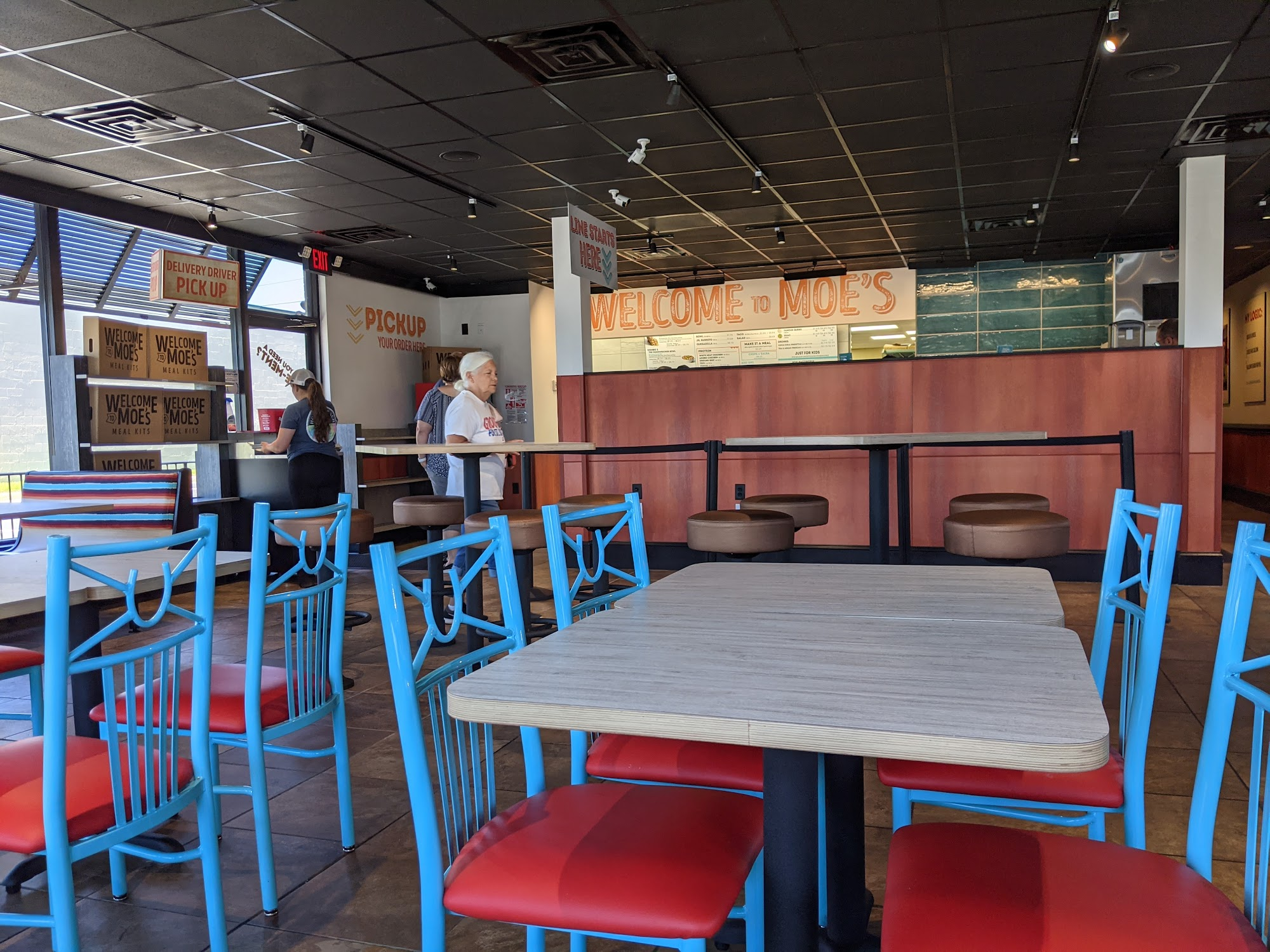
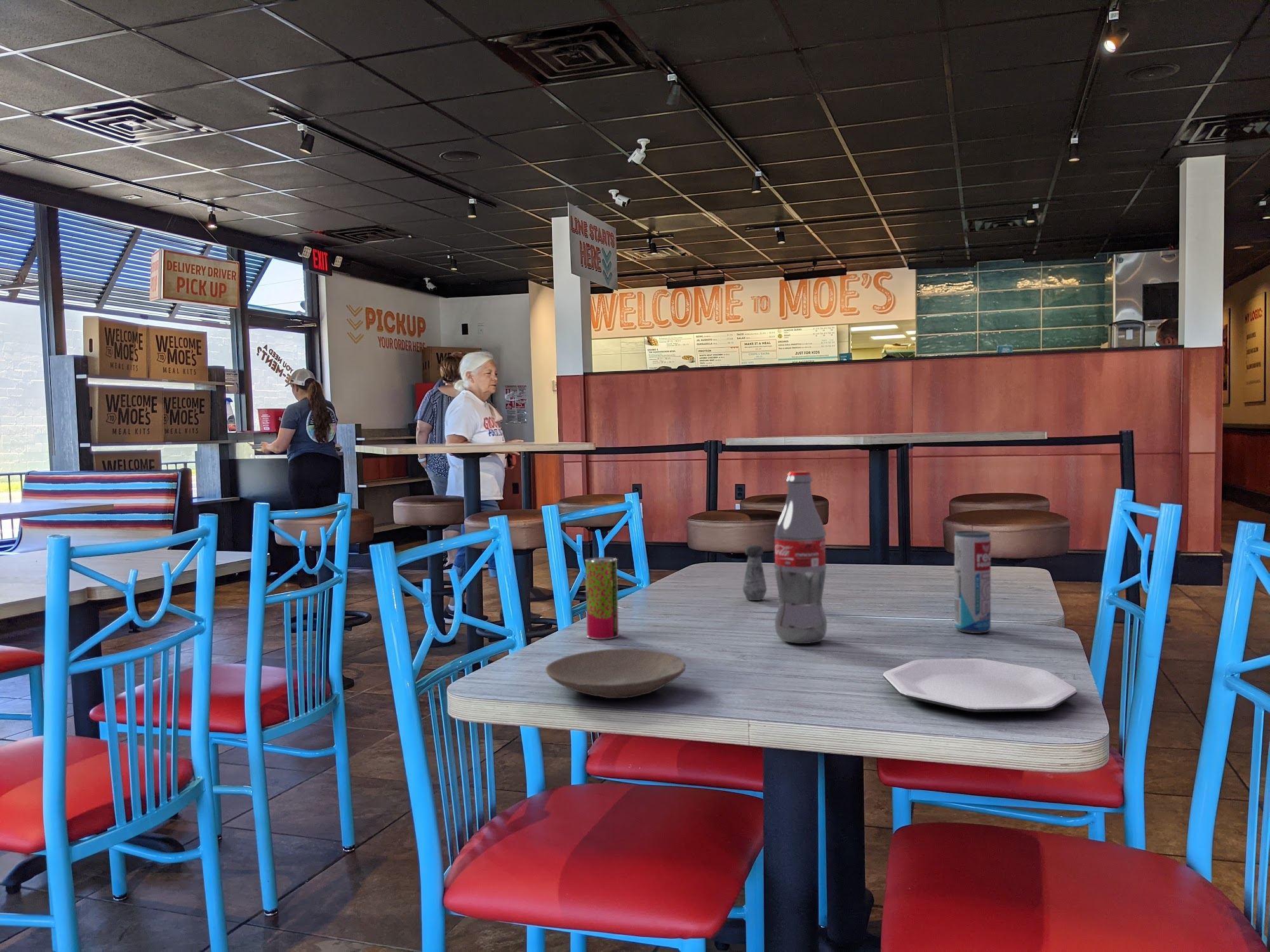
+ beverage can [584,557,620,640]
+ plate [545,648,686,699]
+ soda bottle [773,471,827,644]
+ beverage can [954,530,991,634]
+ salt shaker [742,545,767,601]
+ plate [883,658,1078,713]
